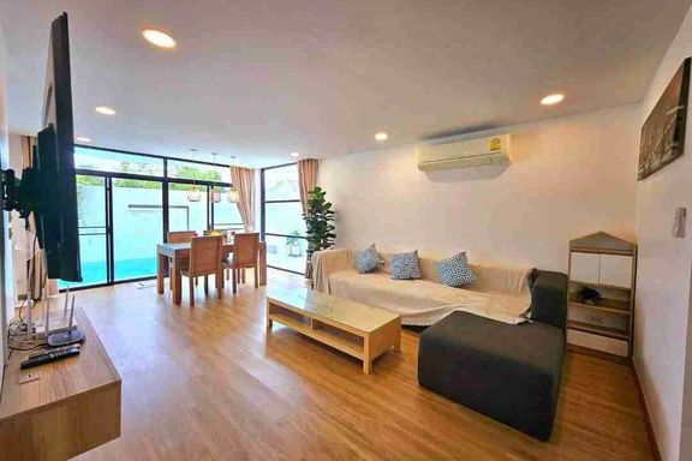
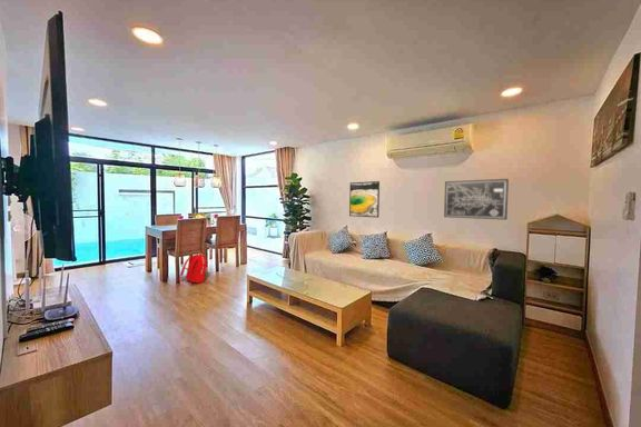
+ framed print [348,180,381,219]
+ backpack [178,251,208,286]
+ wall art [443,178,510,221]
